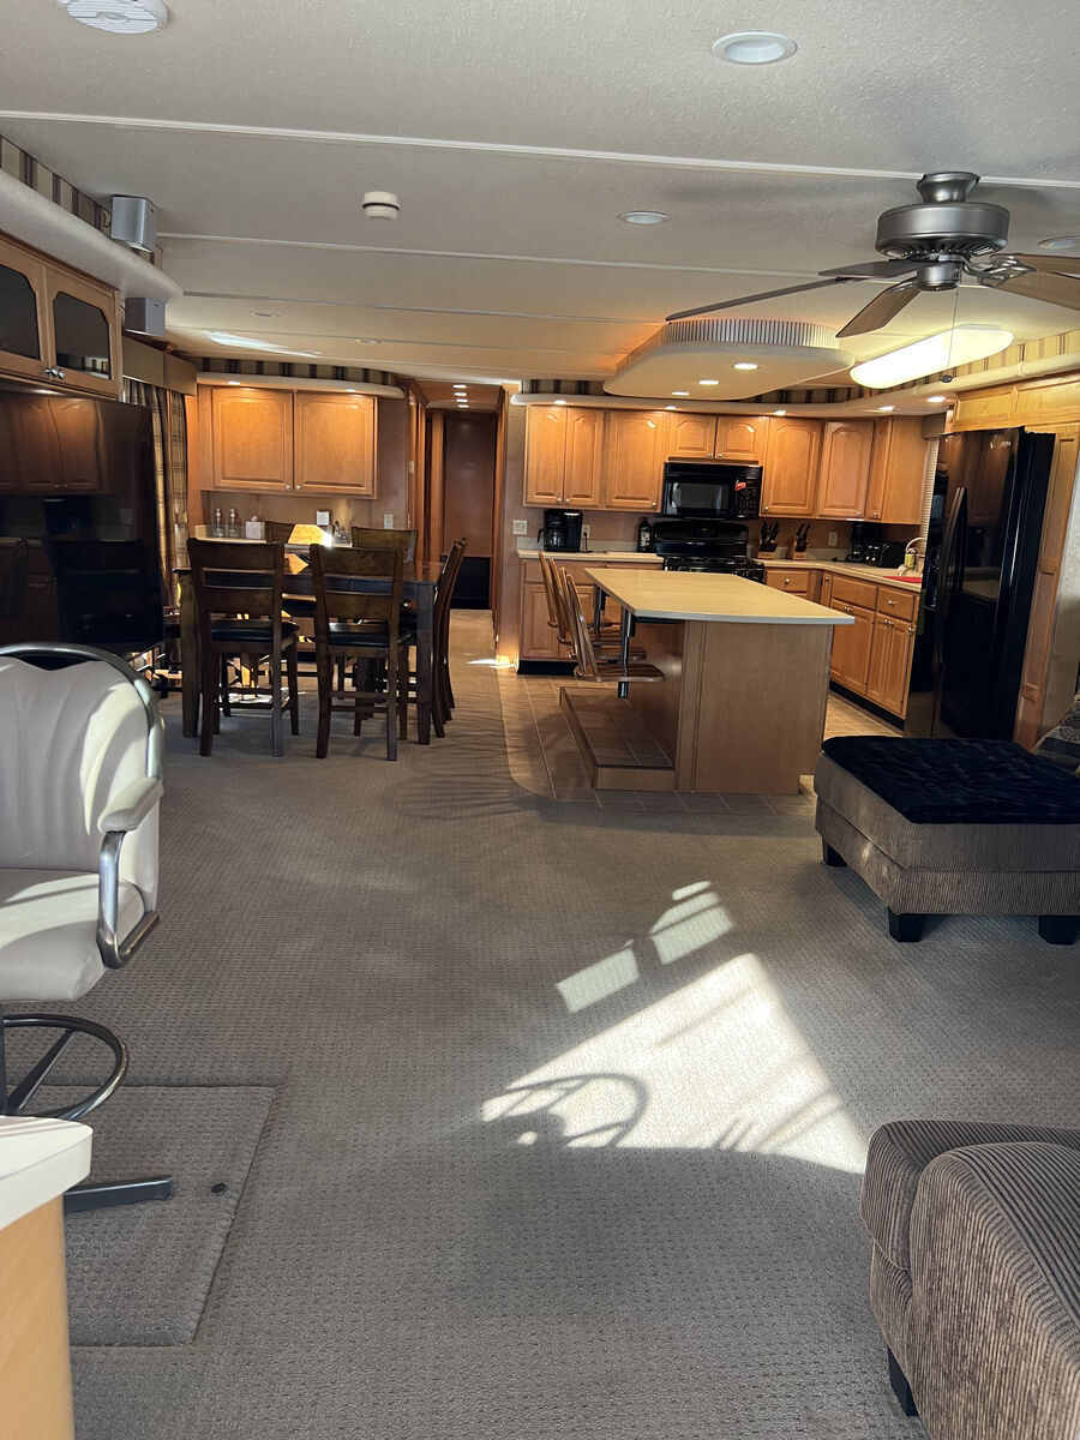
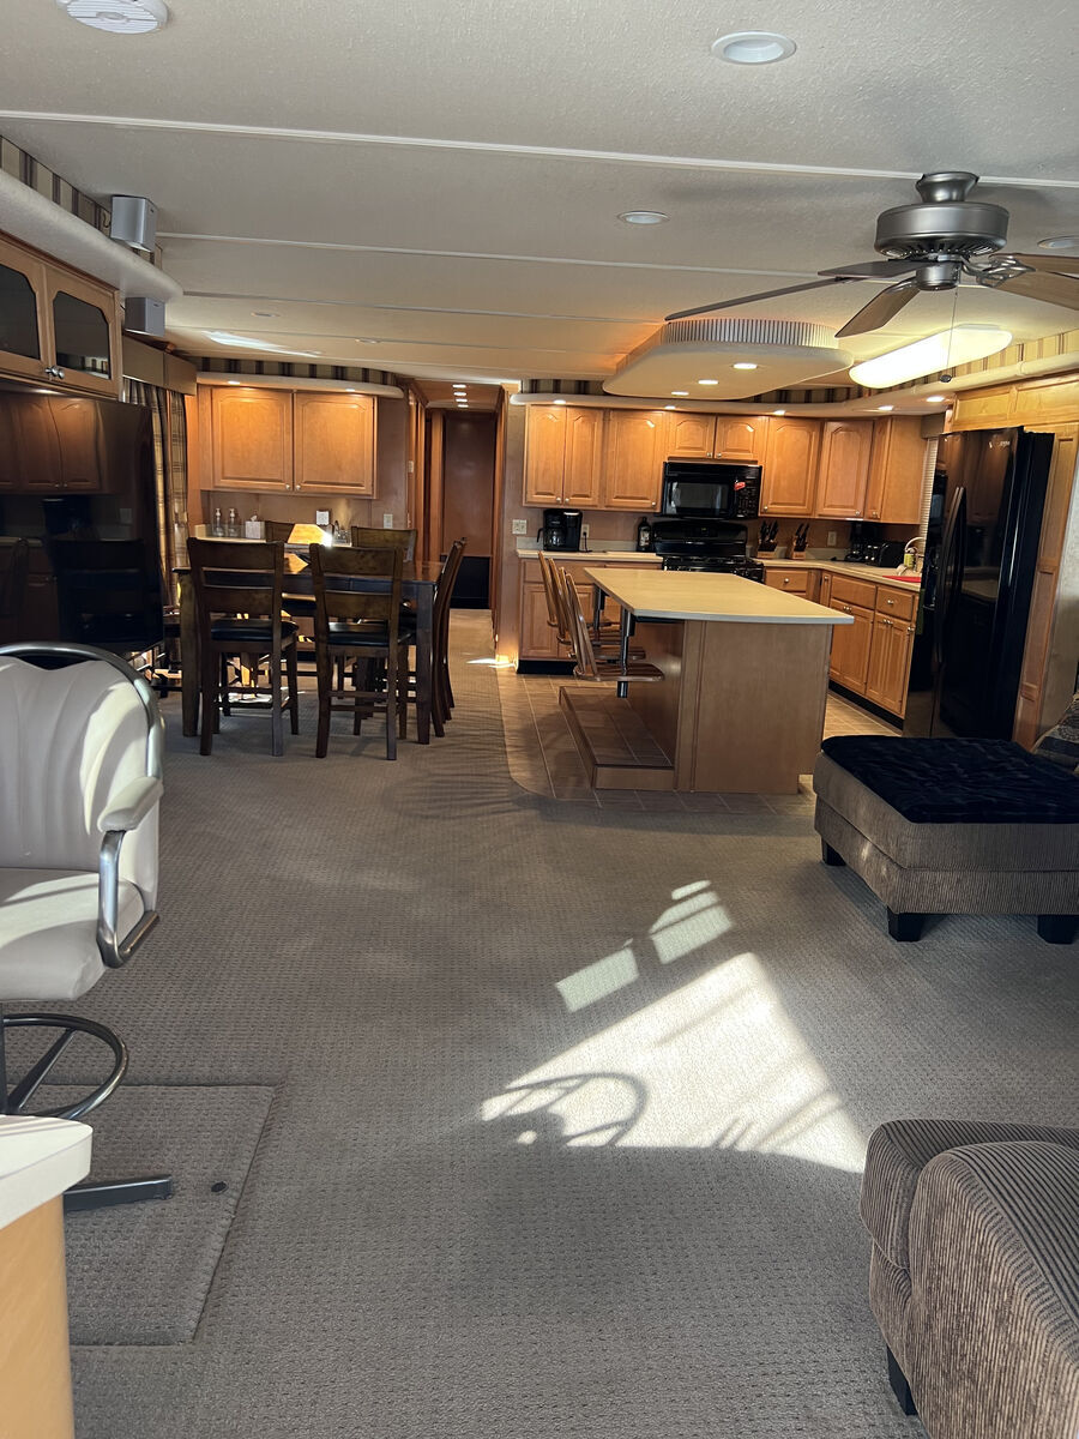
- smoke detector [361,191,401,223]
